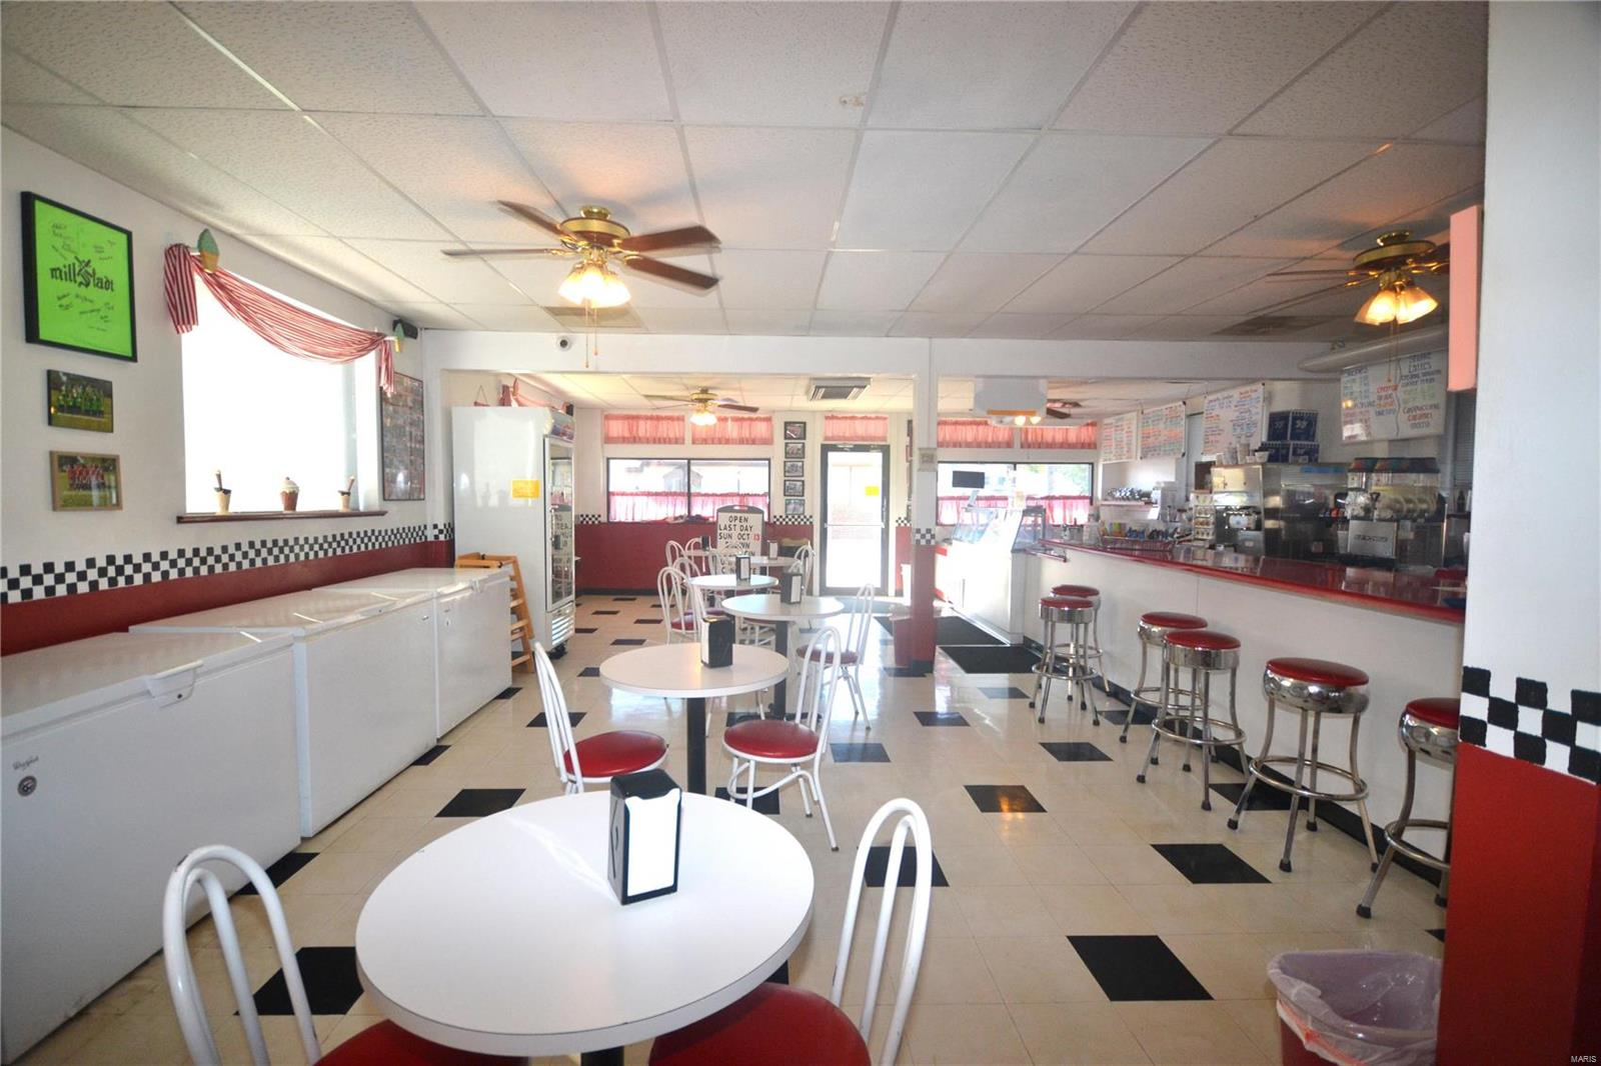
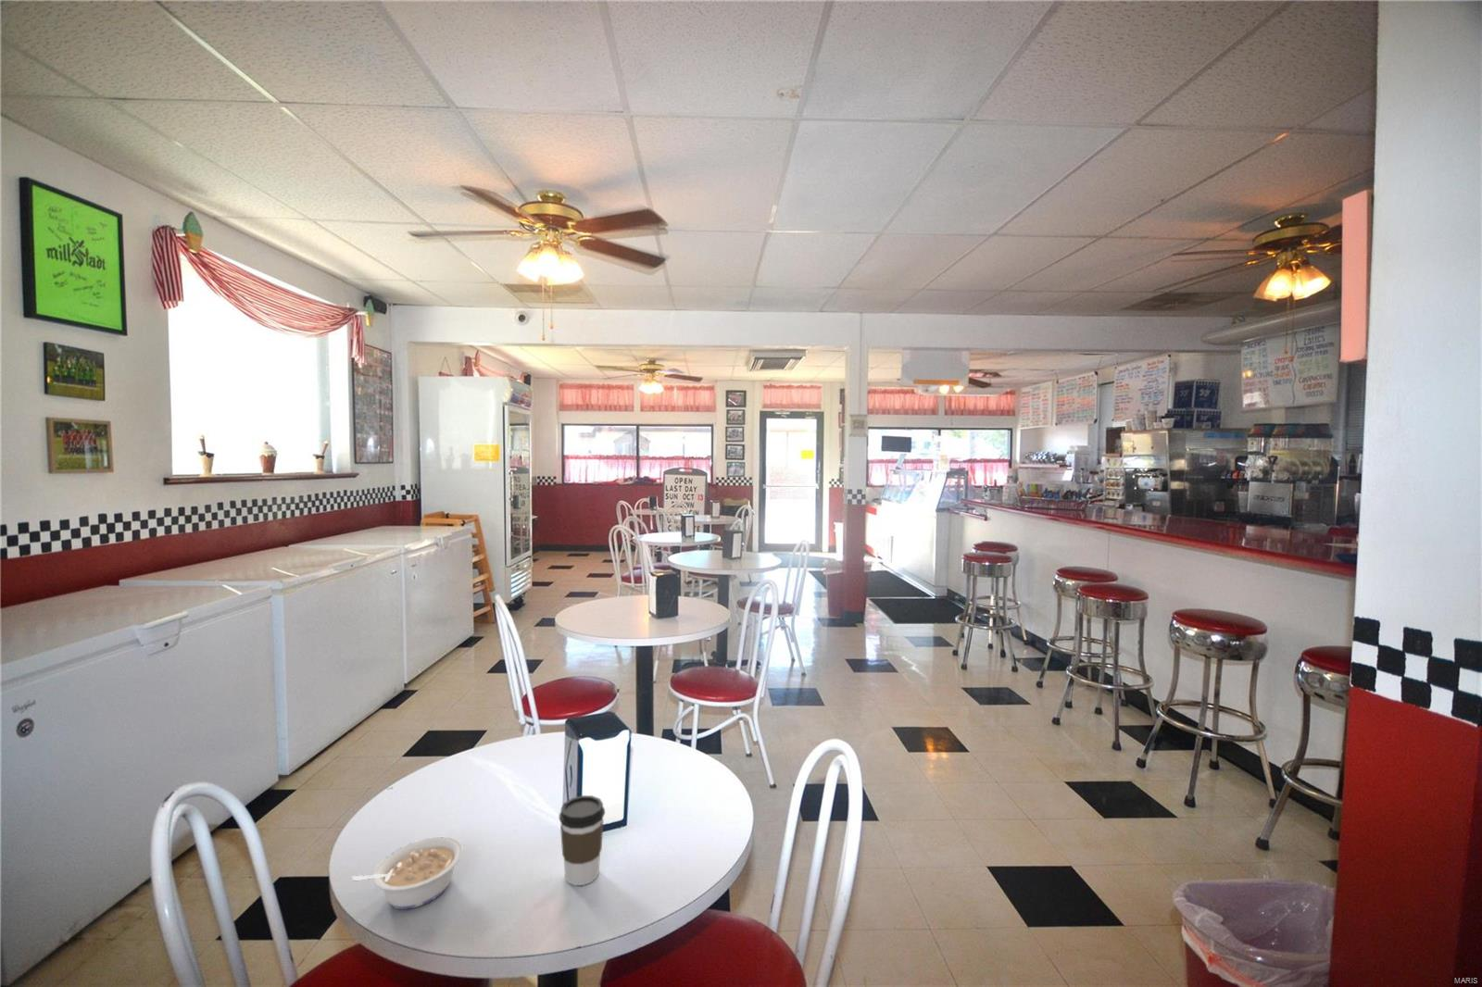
+ legume [351,836,464,910]
+ coffee cup [558,794,606,886]
